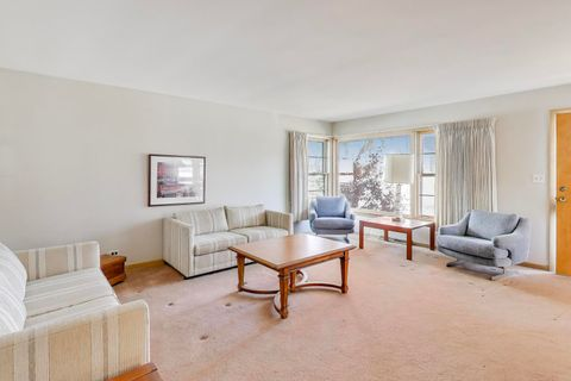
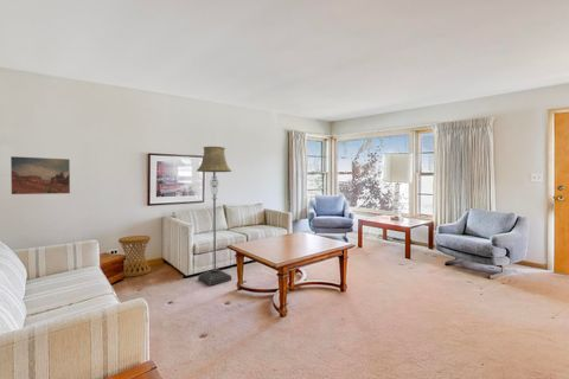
+ floor lamp [196,146,232,287]
+ side table [117,235,152,277]
+ wall art [9,155,71,195]
